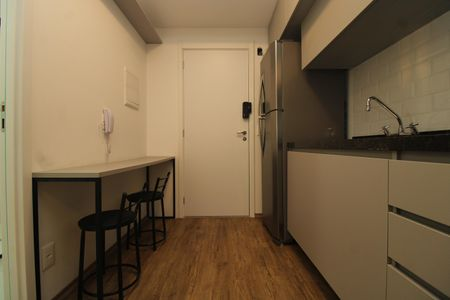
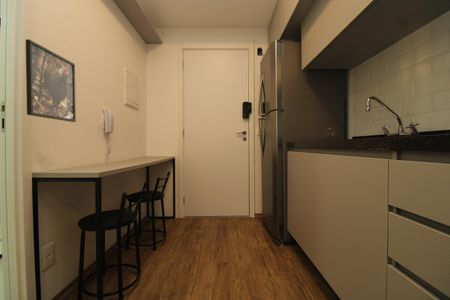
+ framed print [25,38,77,123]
